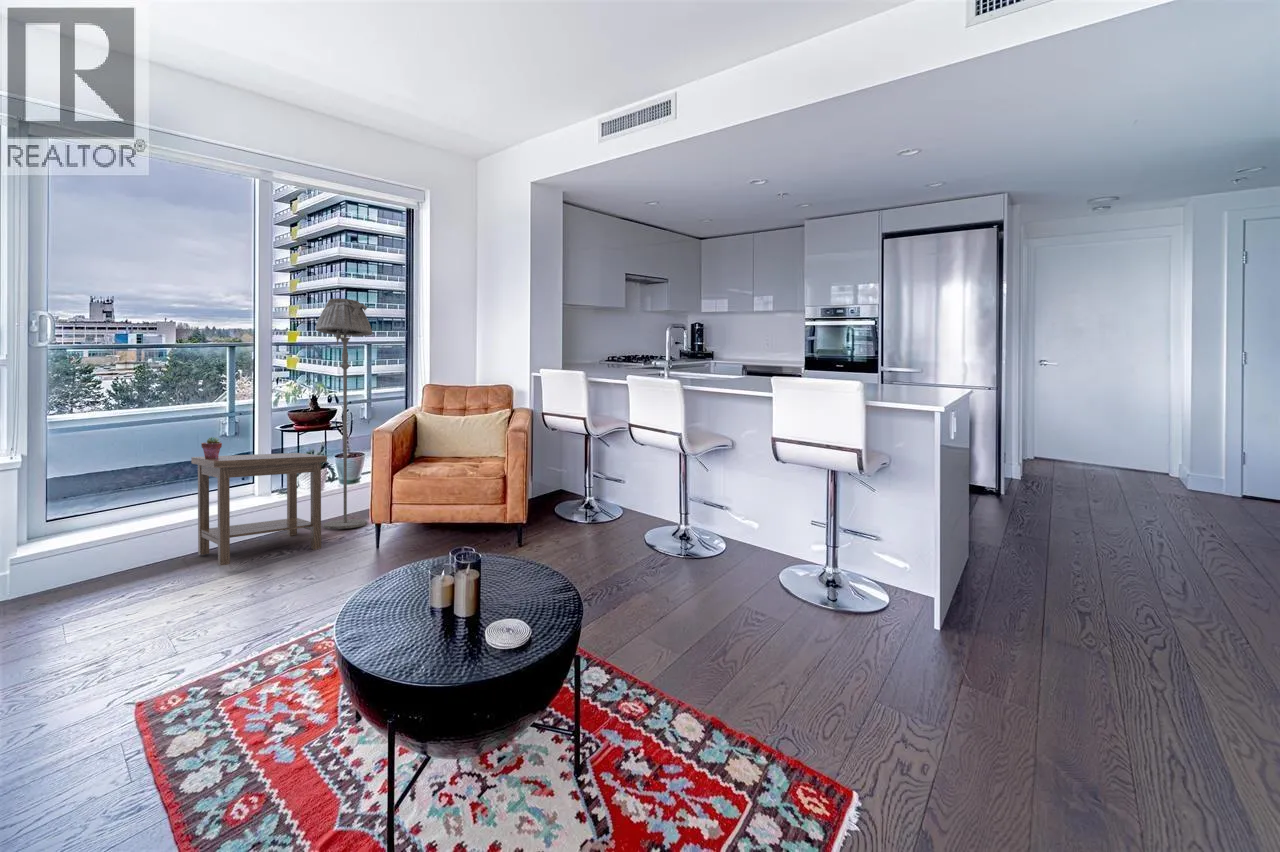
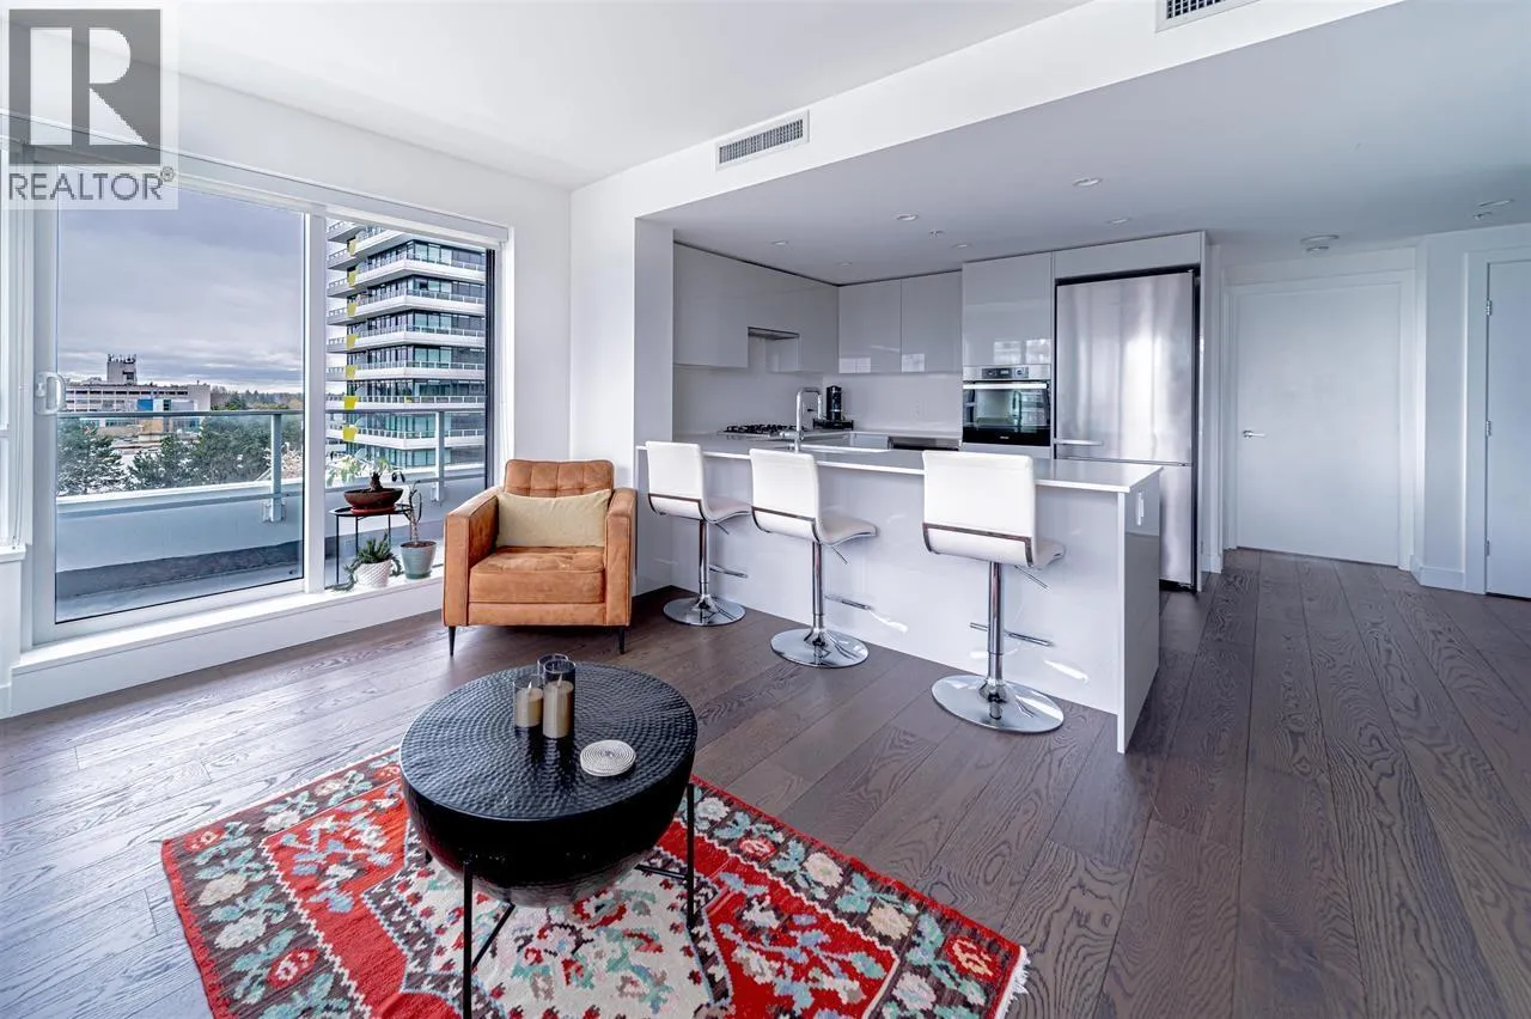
- potted succulent [200,436,223,459]
- floor lamp [315,297,373,530]
- side table [190,452,328,567]
